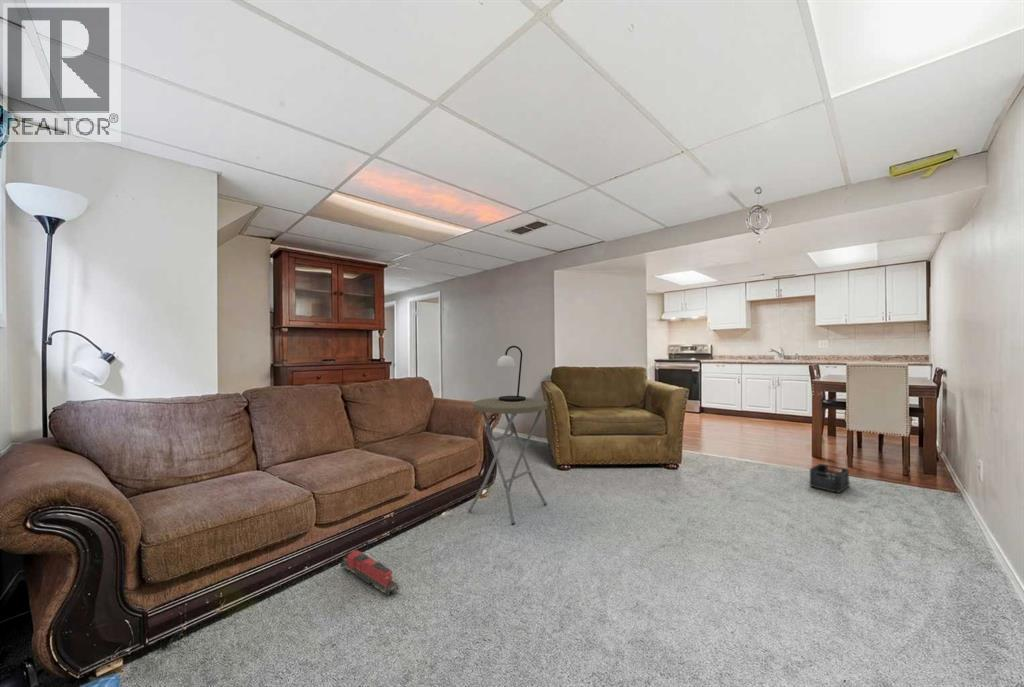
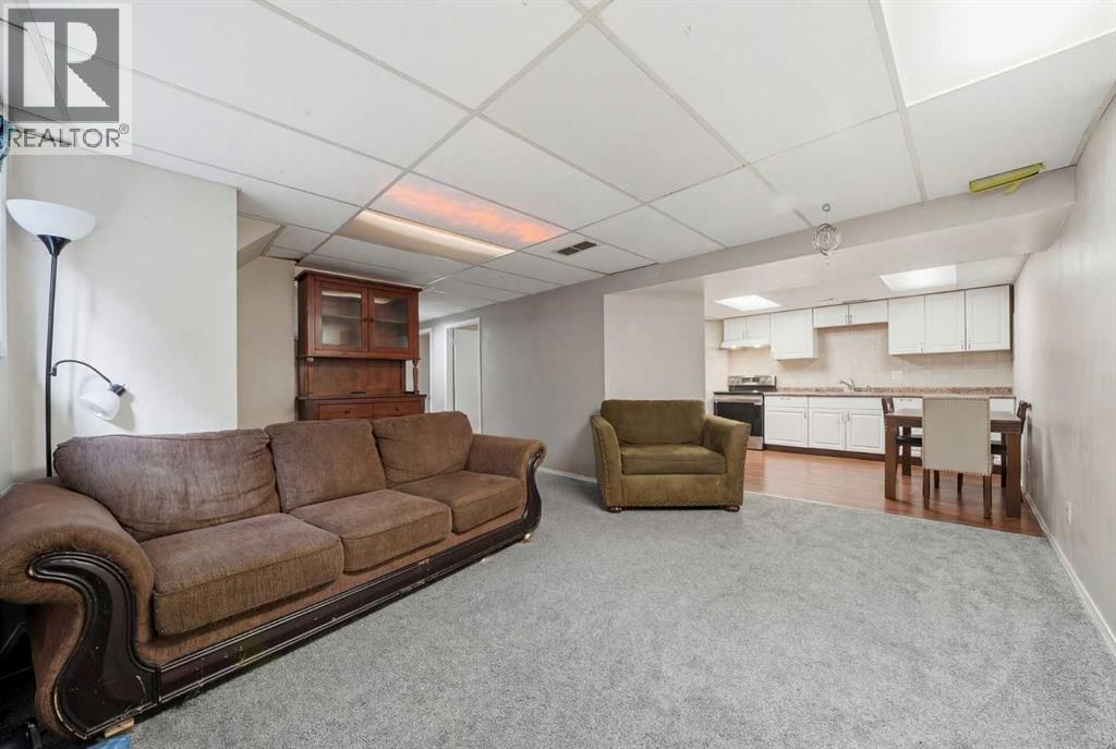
- toy train [339,549,400,596]
- storage bin [809,463,850,494]
- side table [467,397,548,526]
- table lamp [496,345,527,402]
